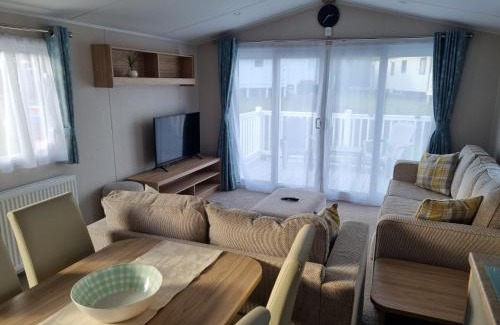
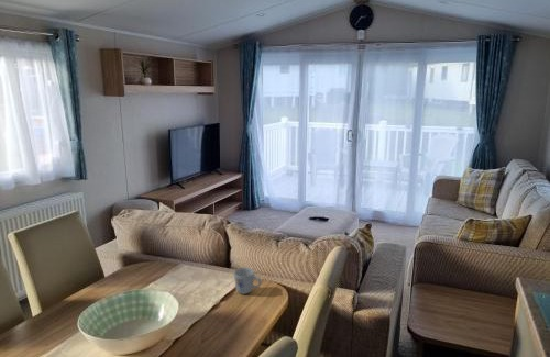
+ mug [232,267,263,295]
